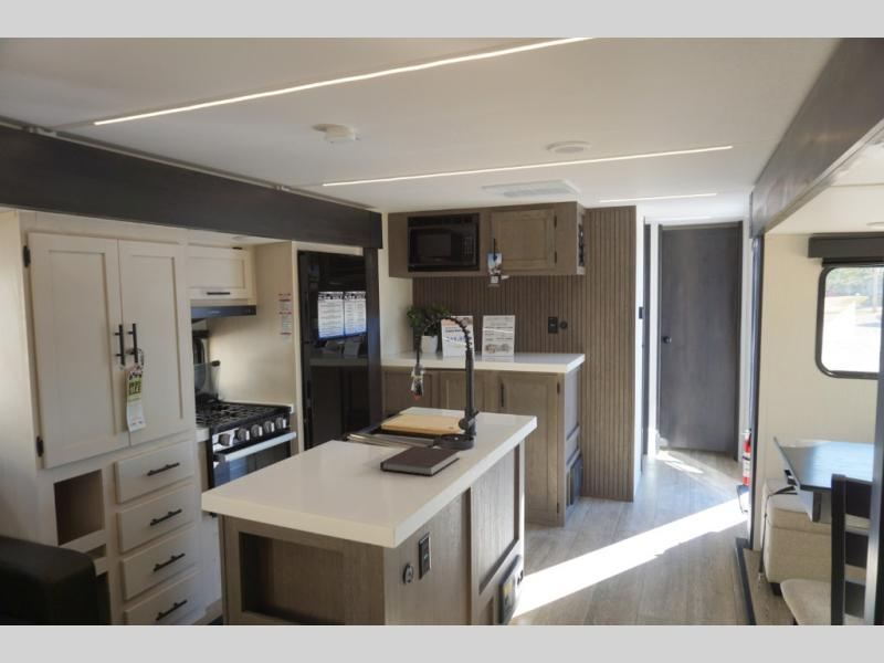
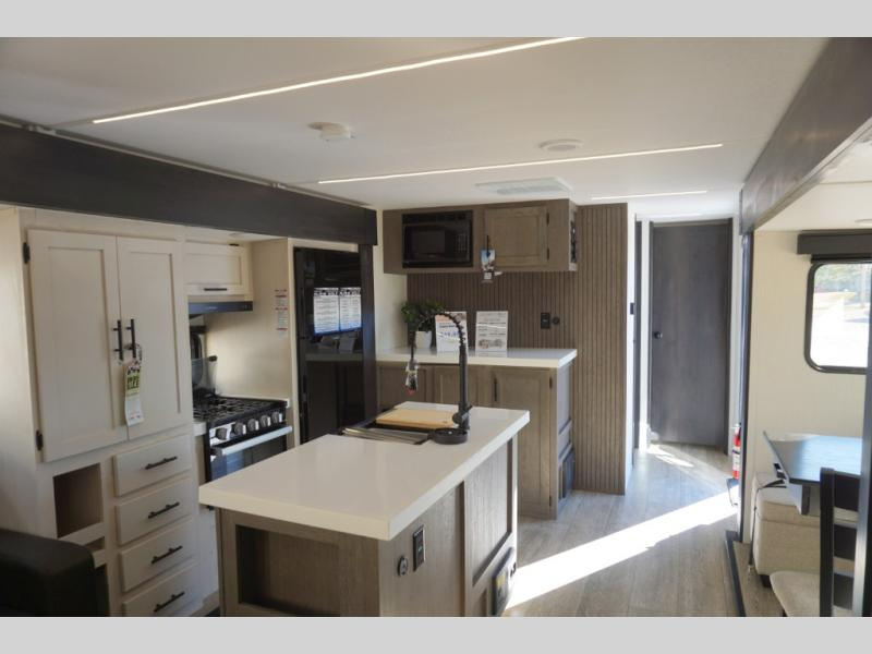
- notebook [379,445,461,477]
